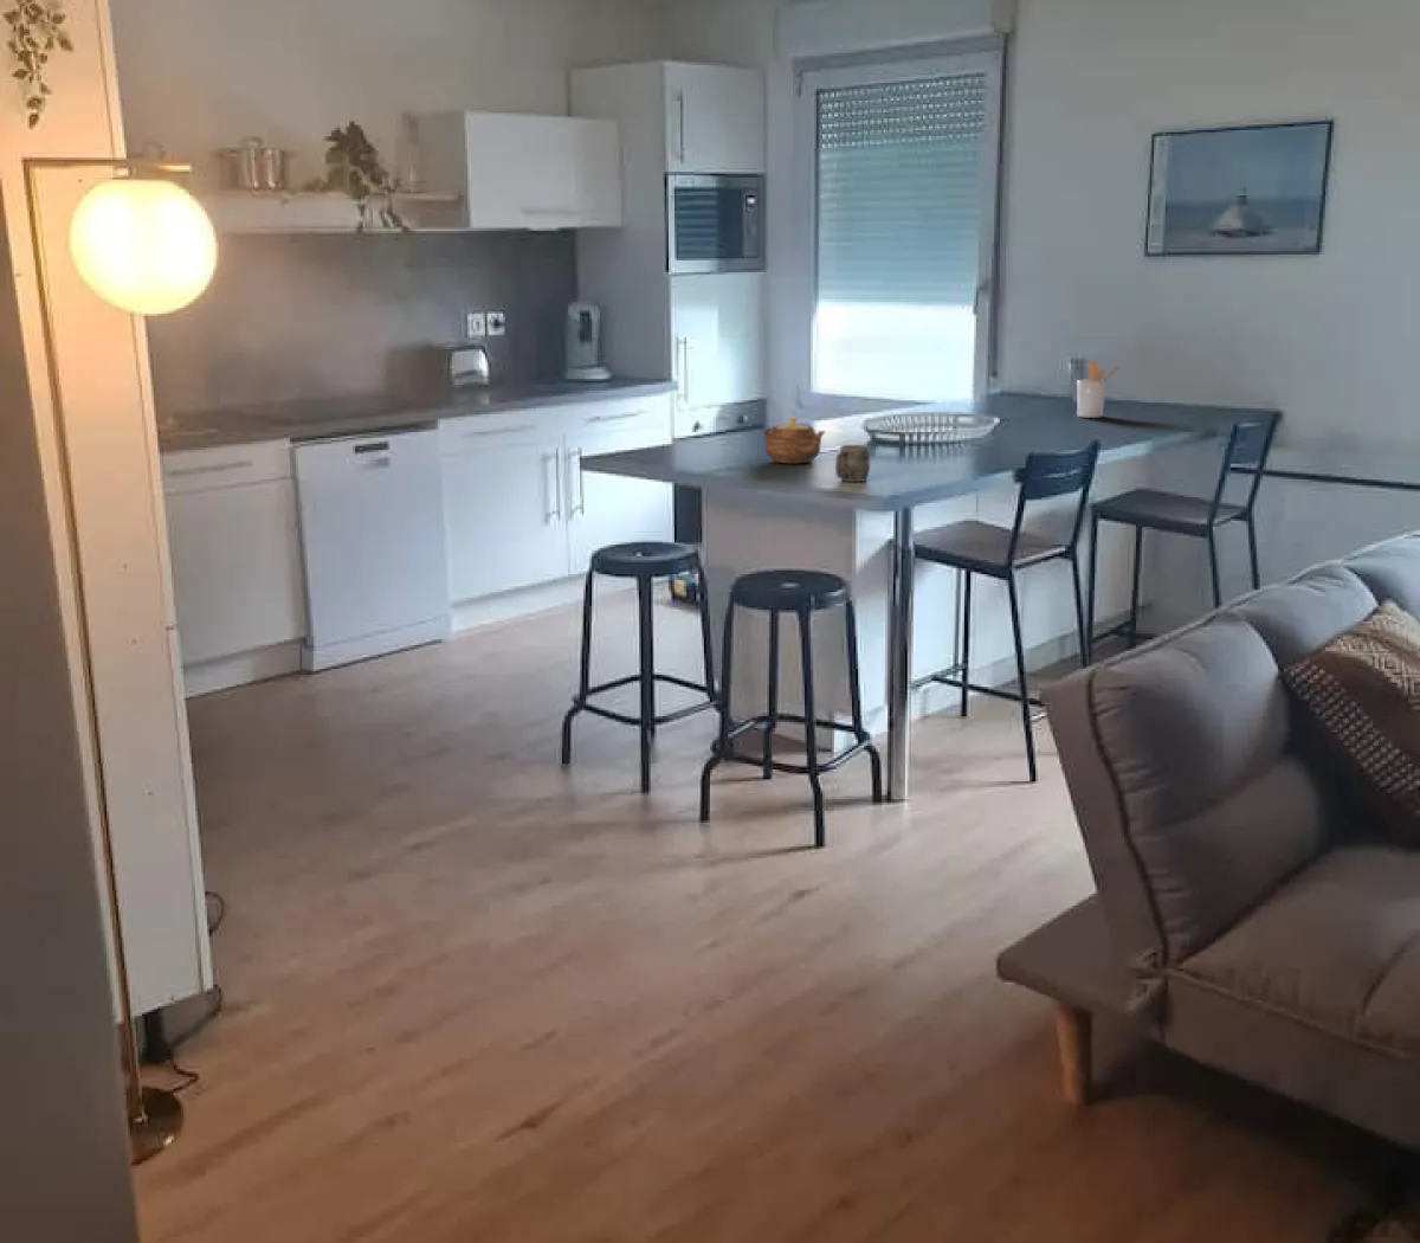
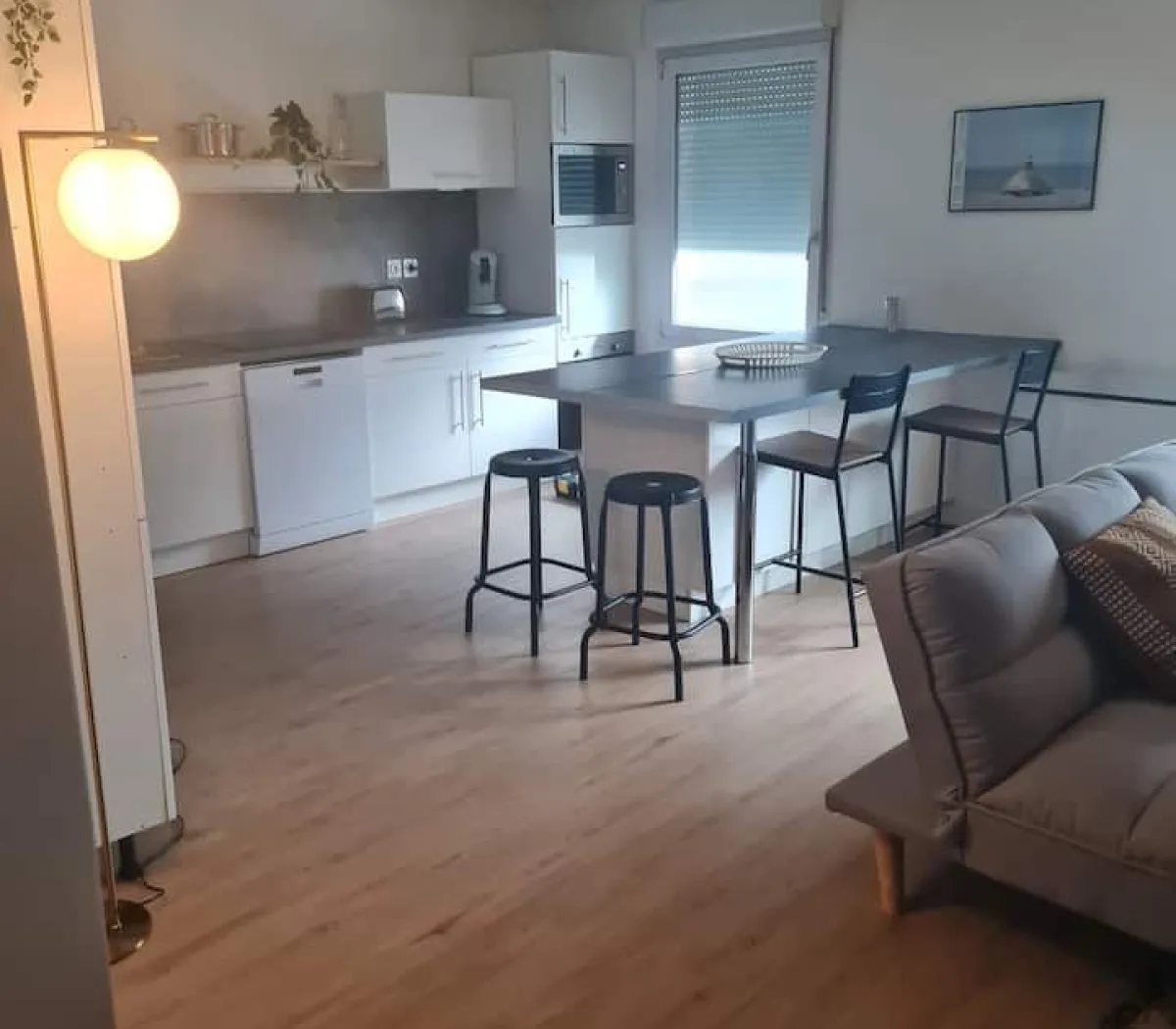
- teapot [762,417,827,464]
- mug [834,445,872,483]
- utensil holder [1076,360,1122,419]
